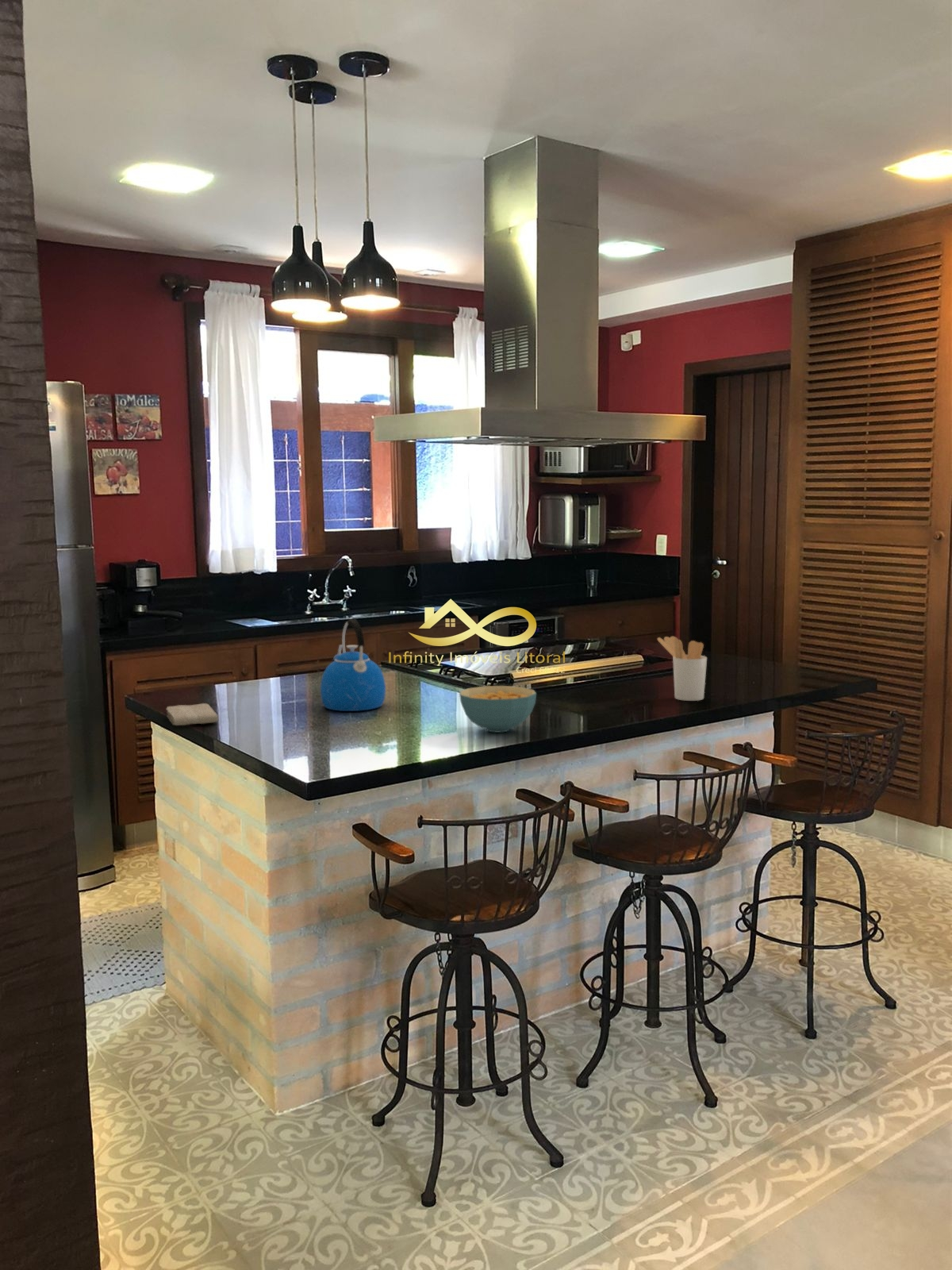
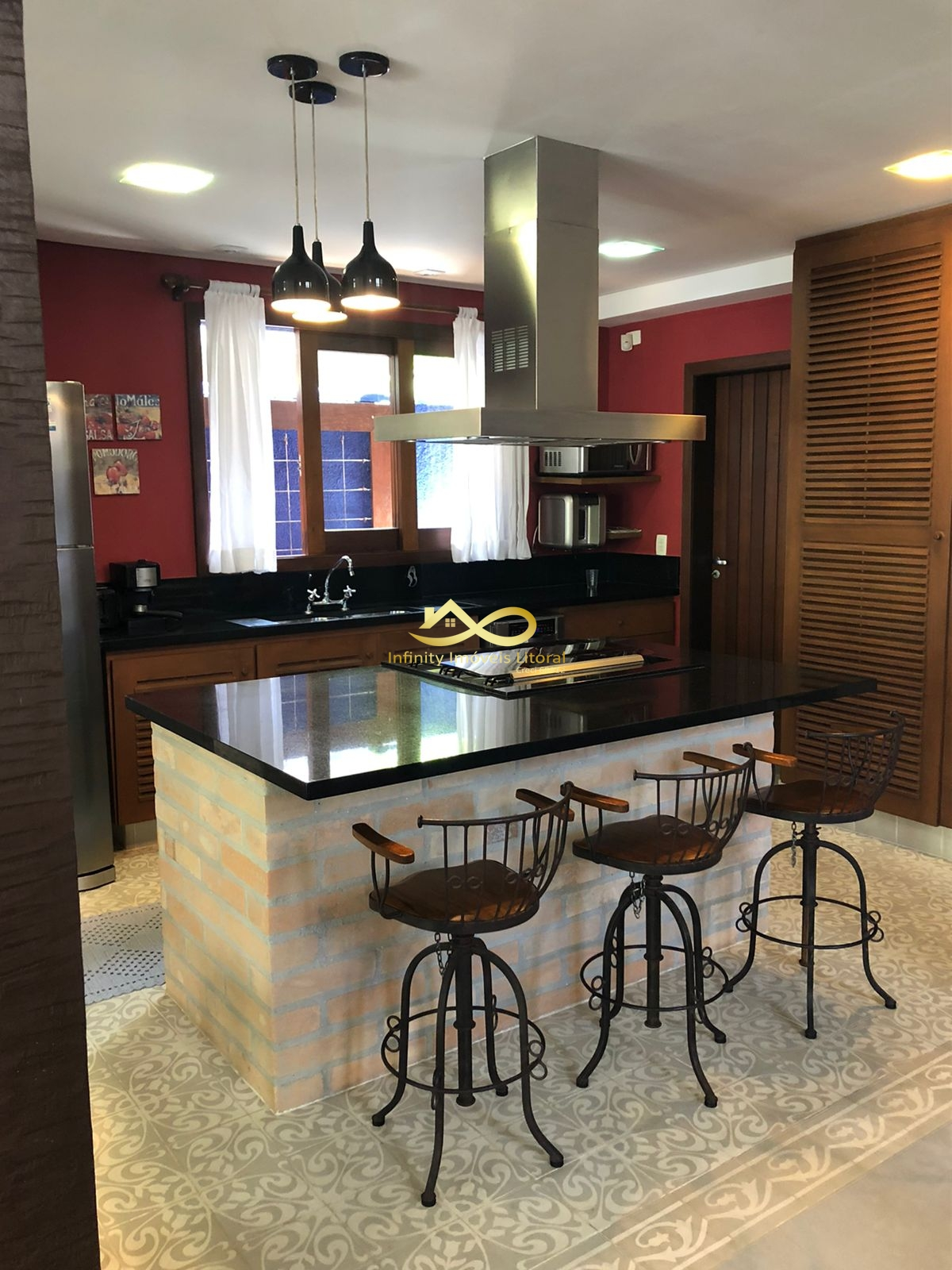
- utensil holder [657,636,708,702]
- washcloth [166,702,220,726]
- kettle [320,618,386,712]
- cereal bowl [459,685,537,733]
